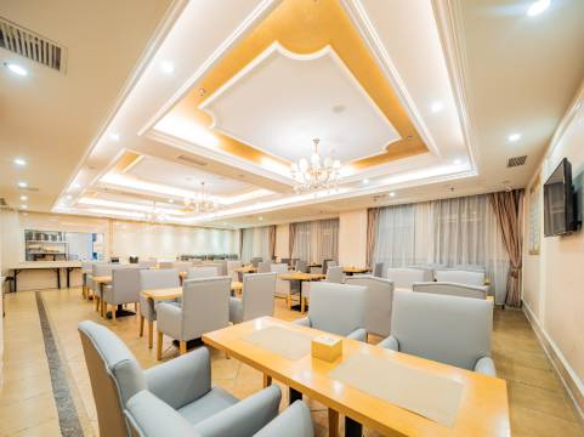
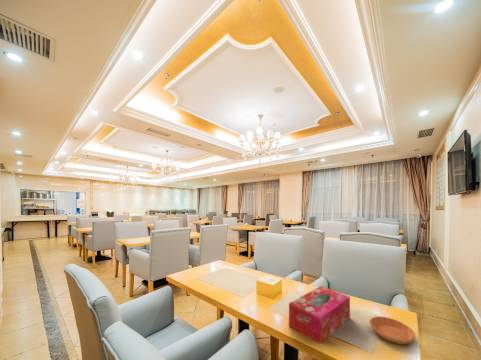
+ tissue box [288,285,351,344]
+ saucer [369,316,416,345]
